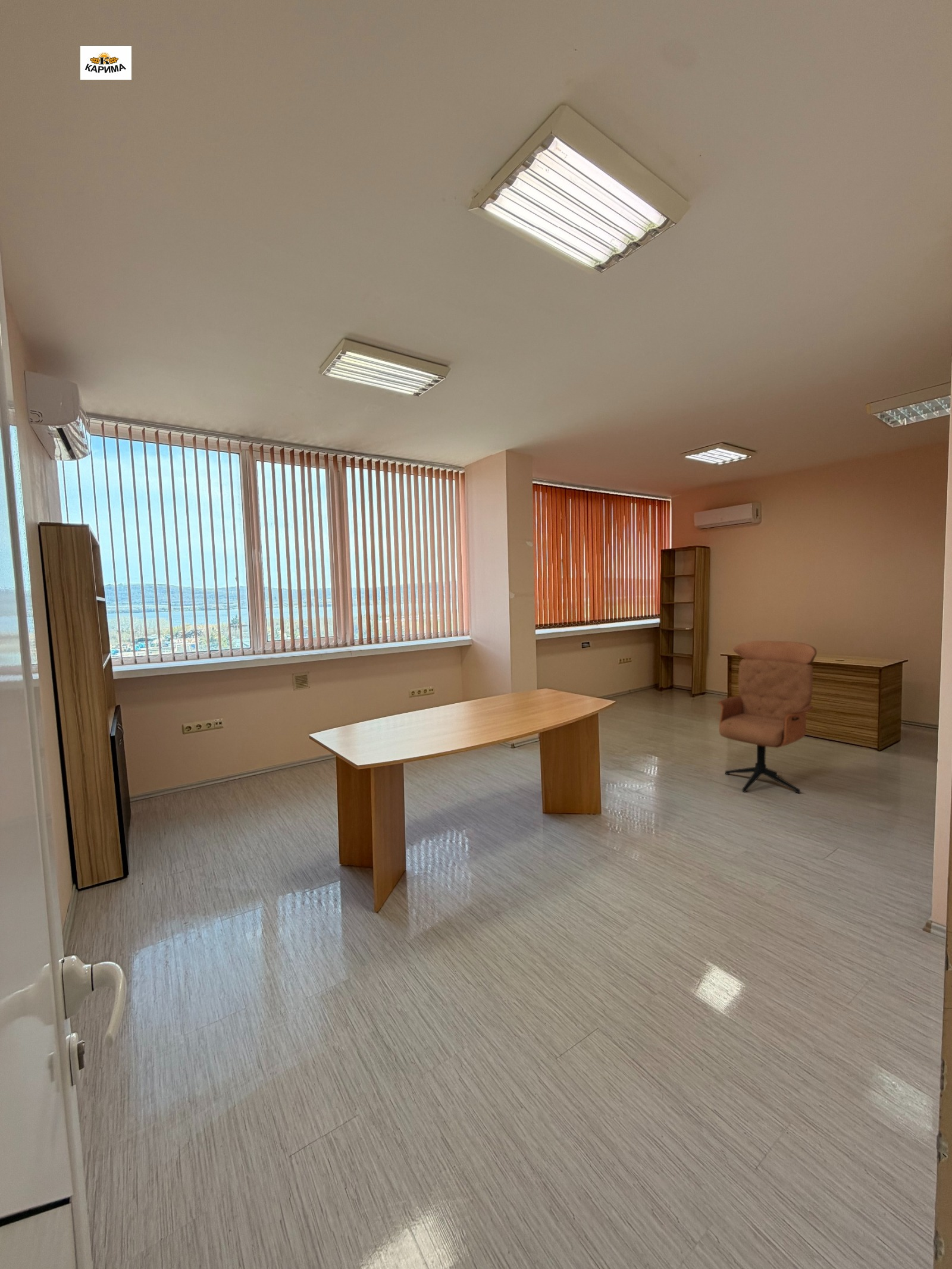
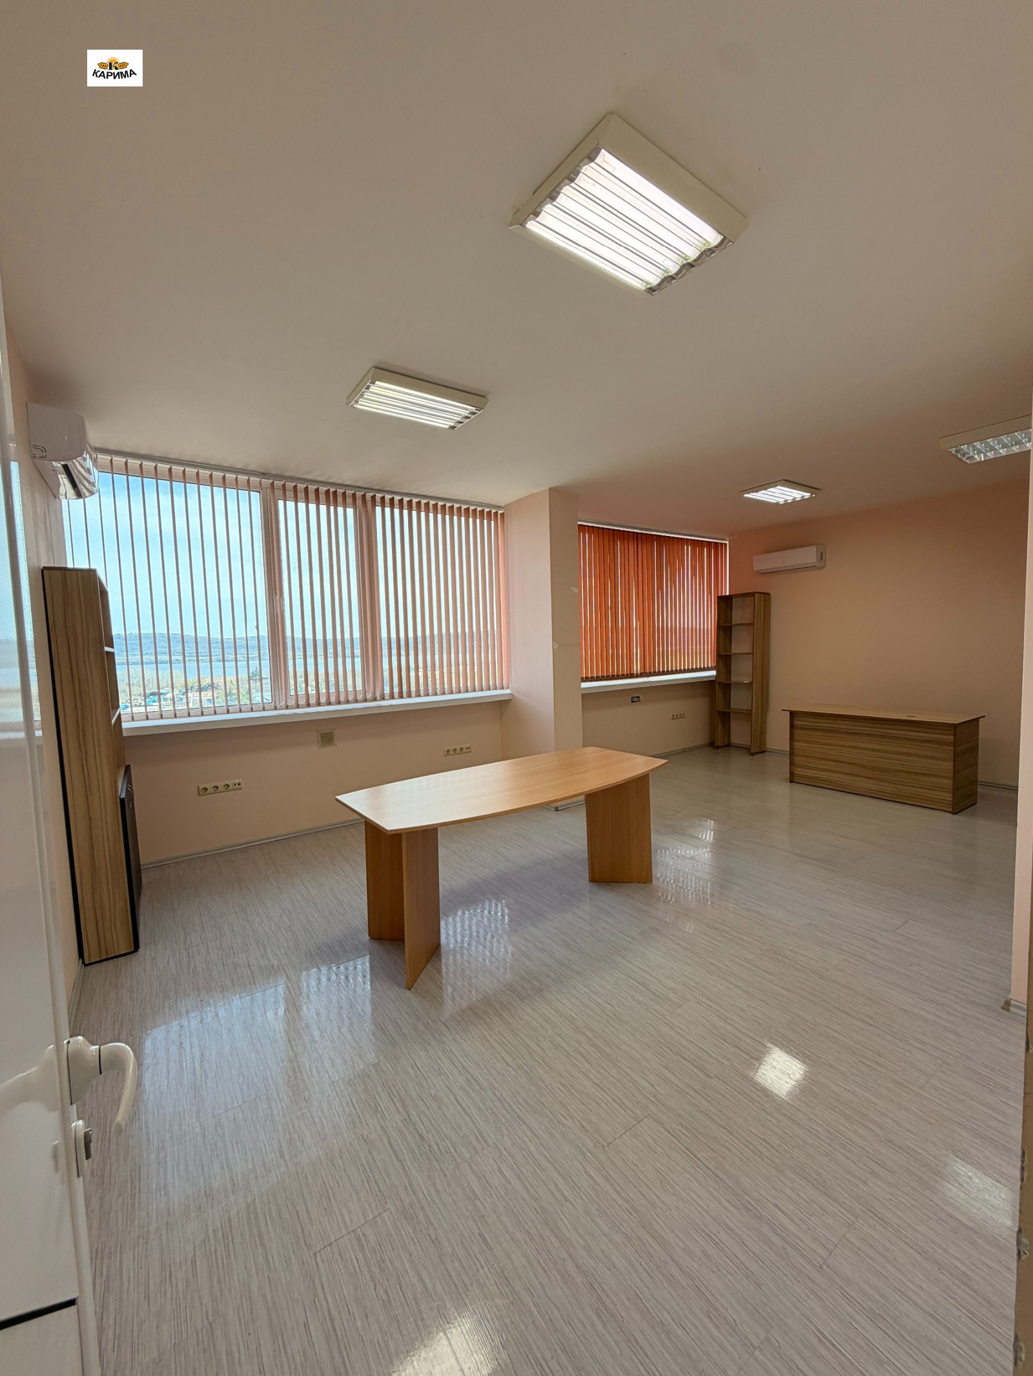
- office chair [717,640,818,794]
